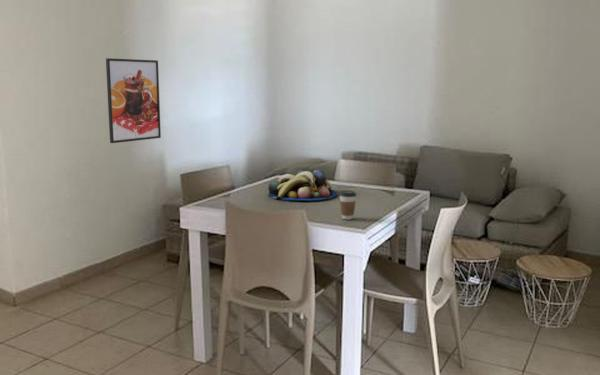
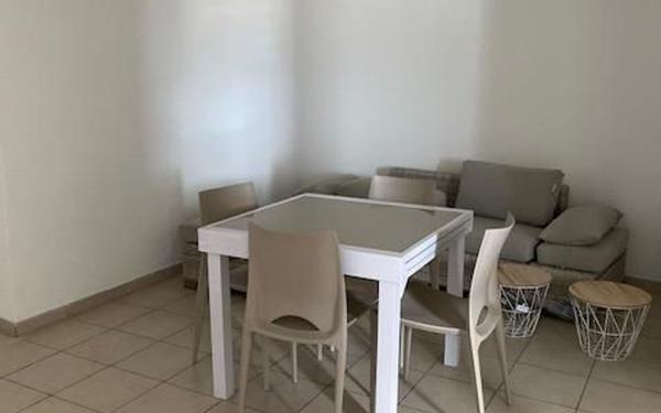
- fruit bowl [267,168,338,202]
- coffee cup [339,189,357,221]
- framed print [105,57,162,144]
